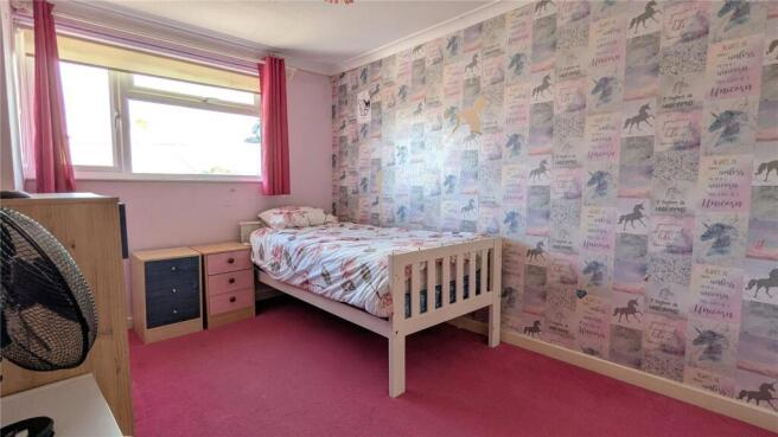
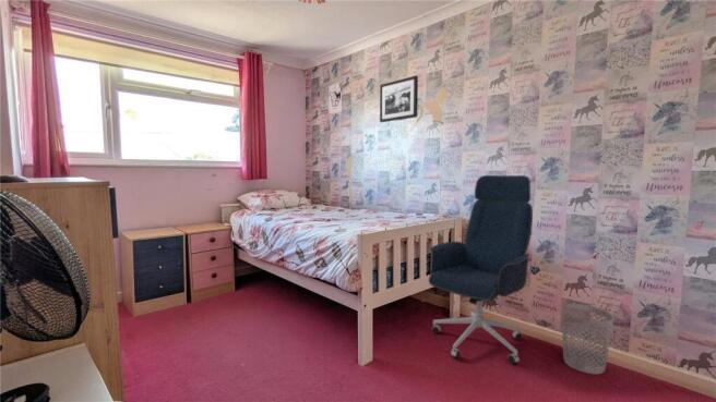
+ wastebasket [560,303,614,375]
+ office chair [428,174,534,365]
+ picture frame [379,74,419,123]
